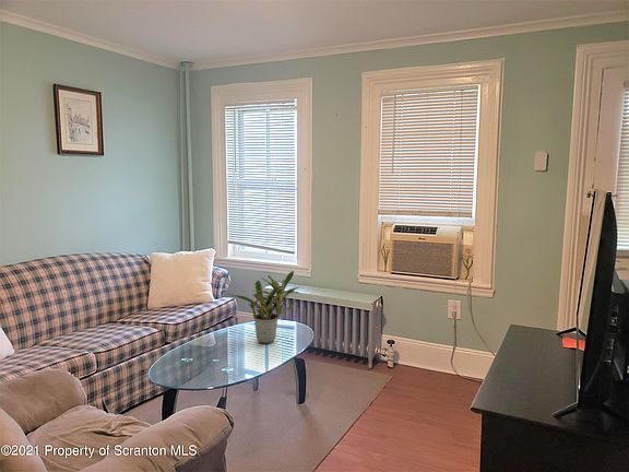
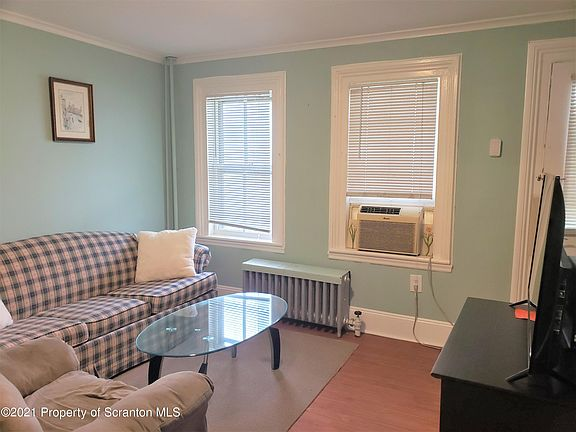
- potted plant [226,270,299,344]
